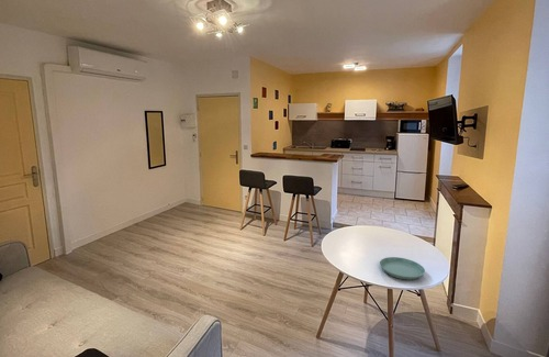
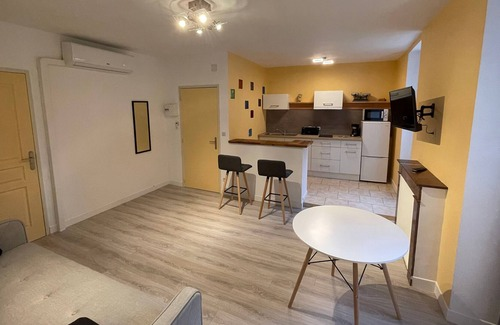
- saucer [379,256,426,281]
